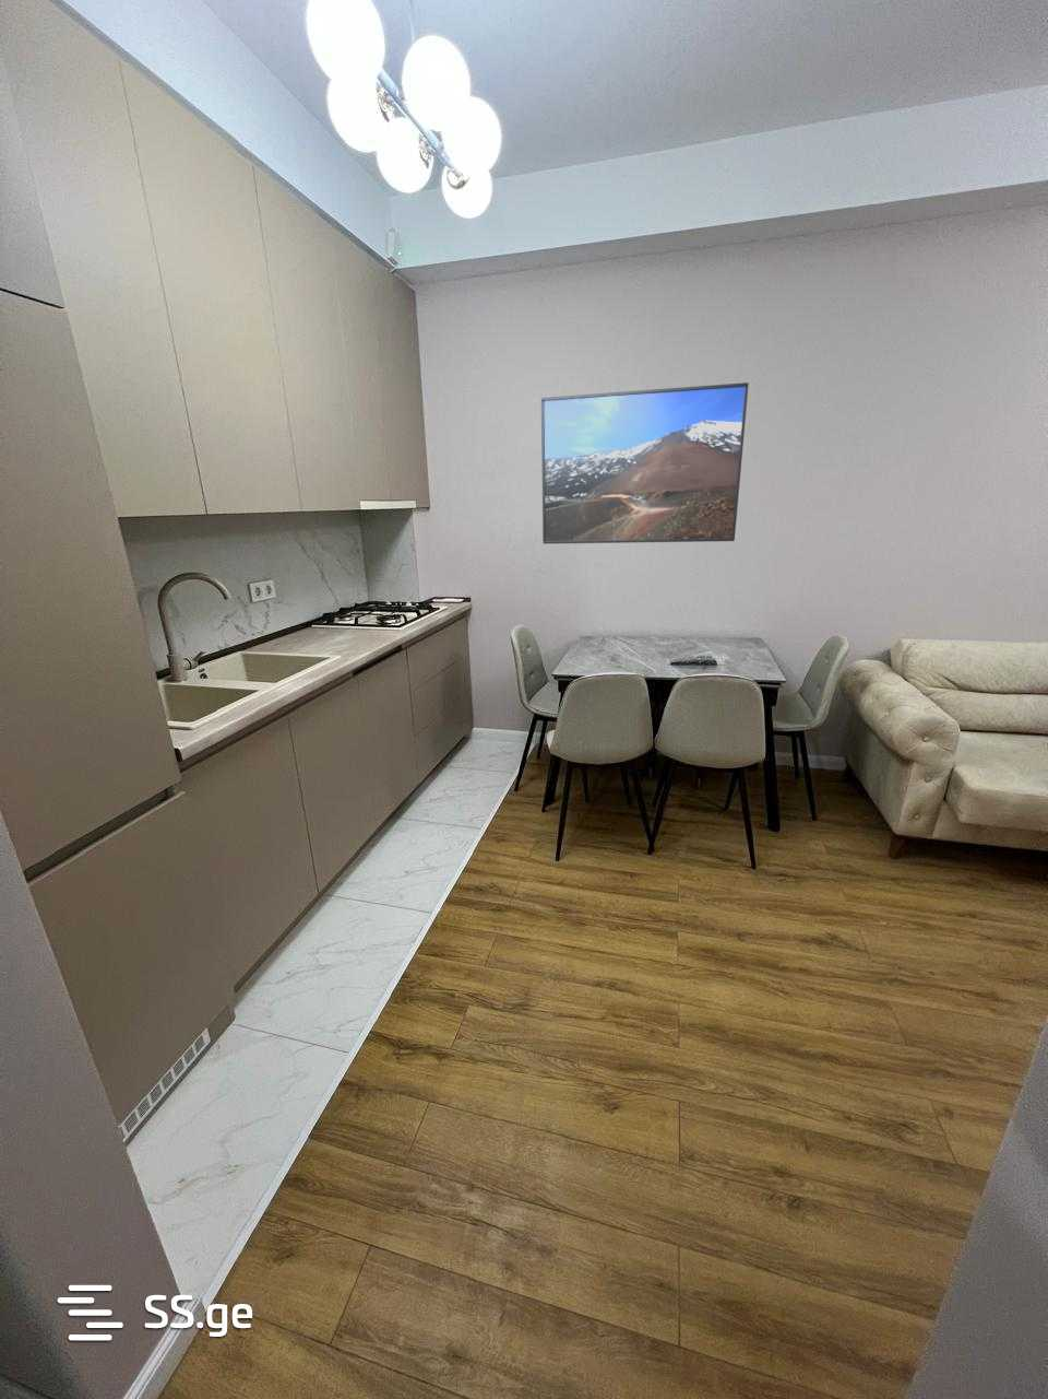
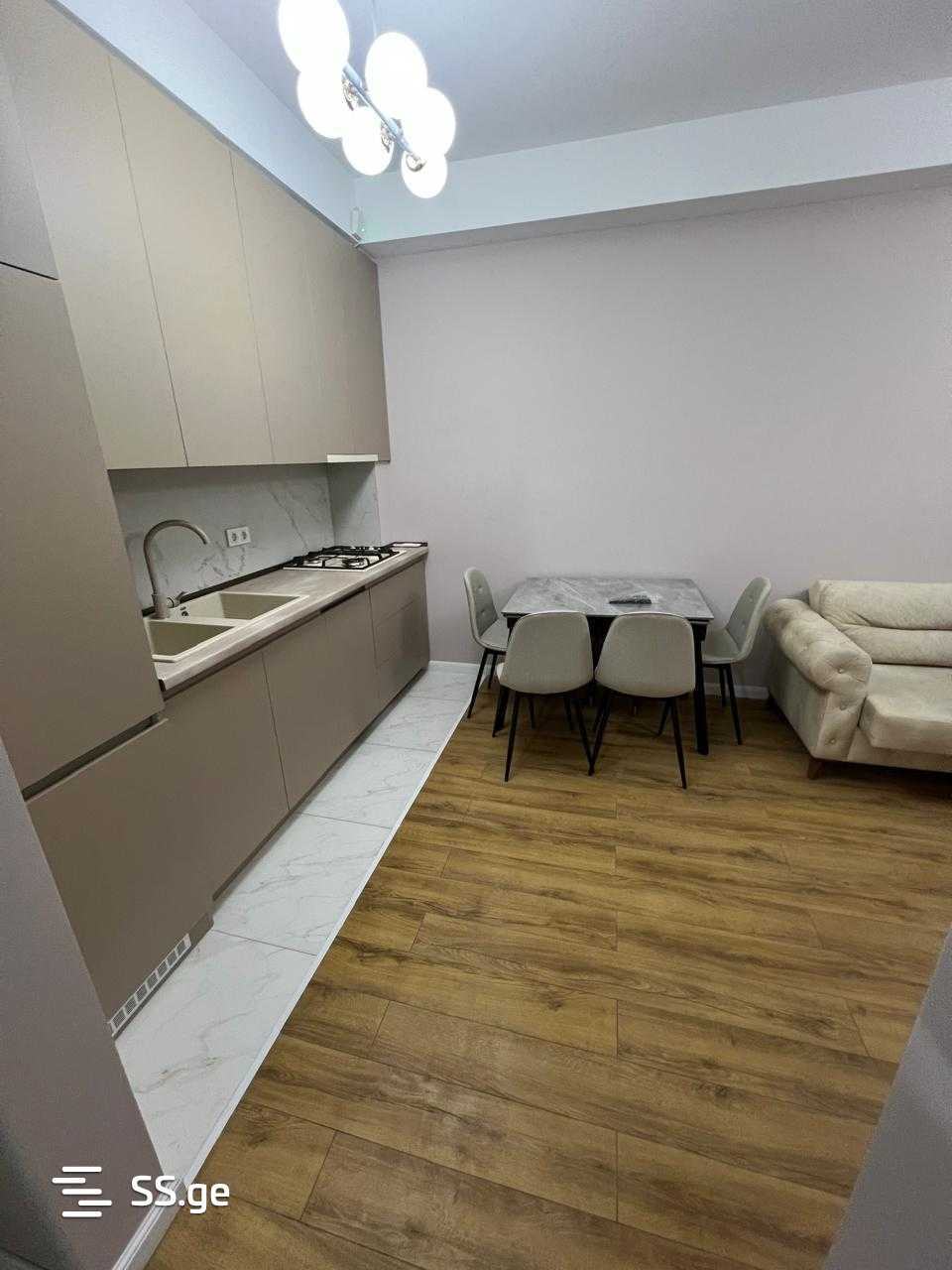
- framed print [541,381,750,545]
